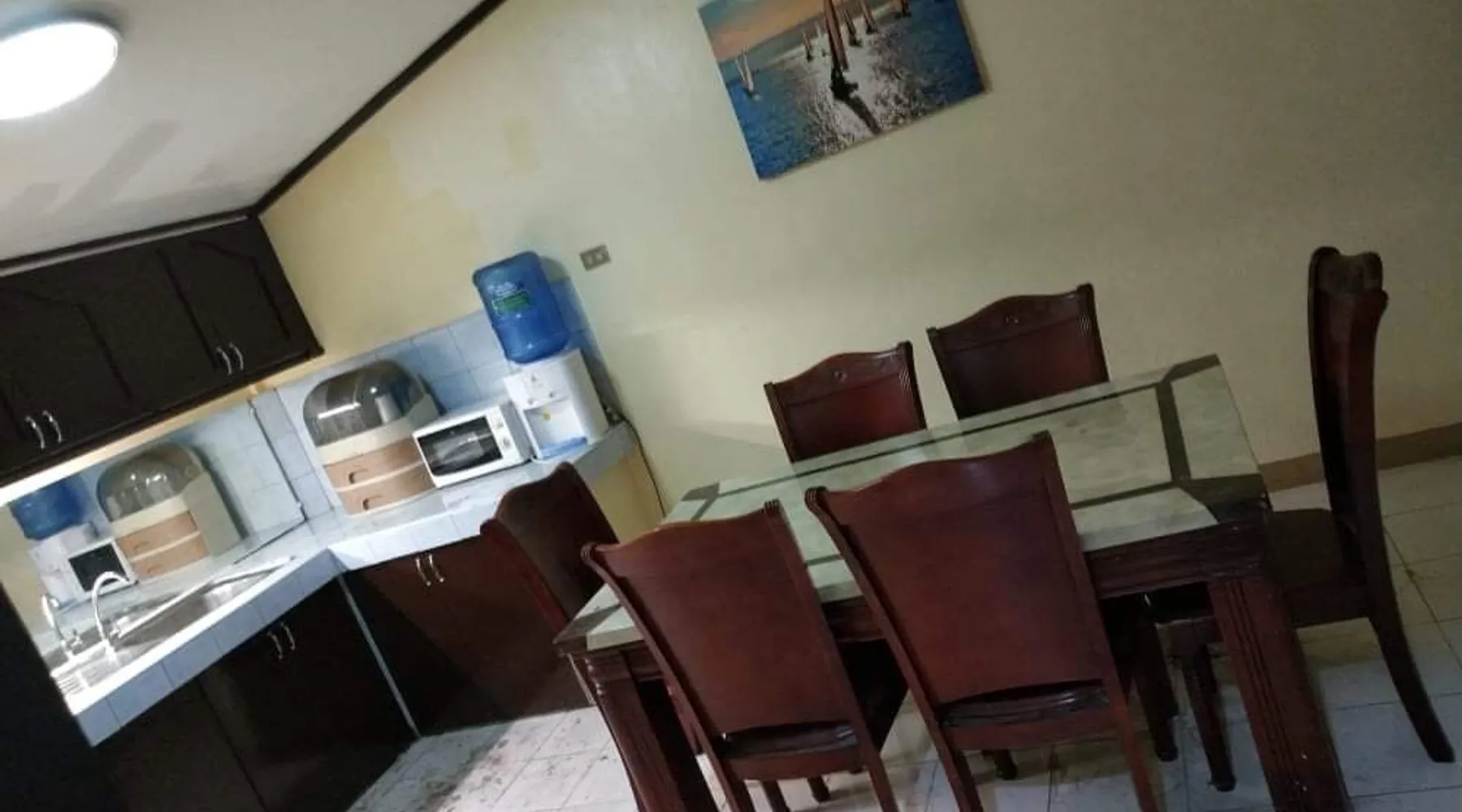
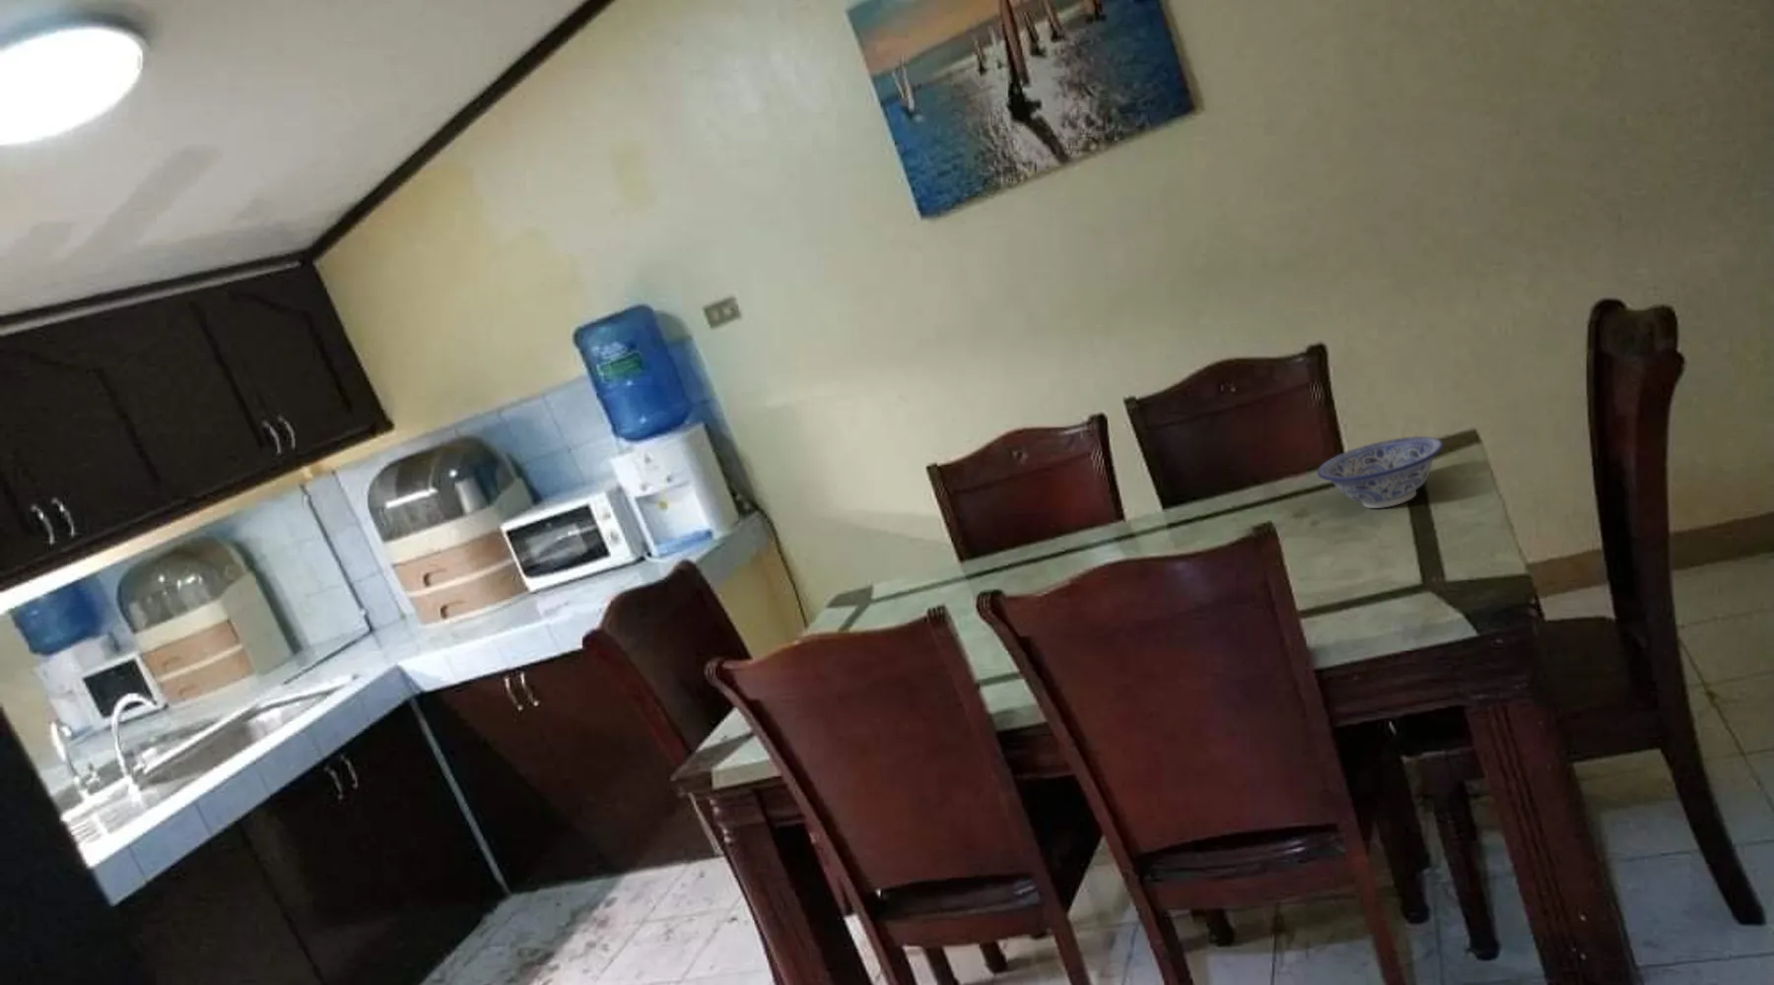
+ bowl [1317,435,1444,509]
